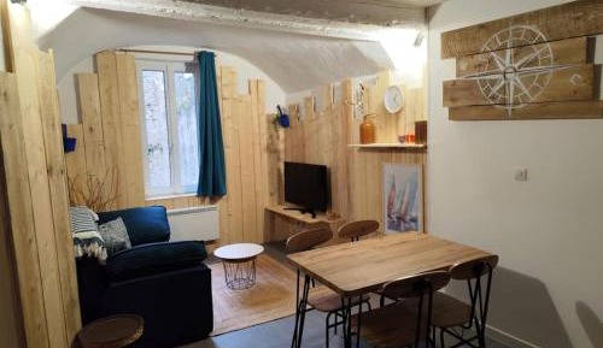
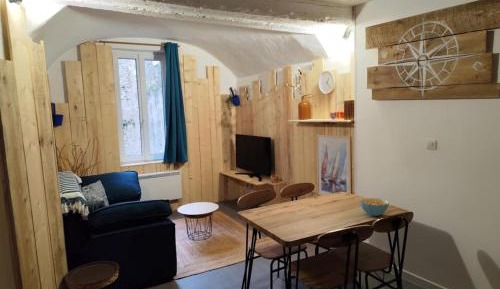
+ cereal bowl [359,197,390,217]
